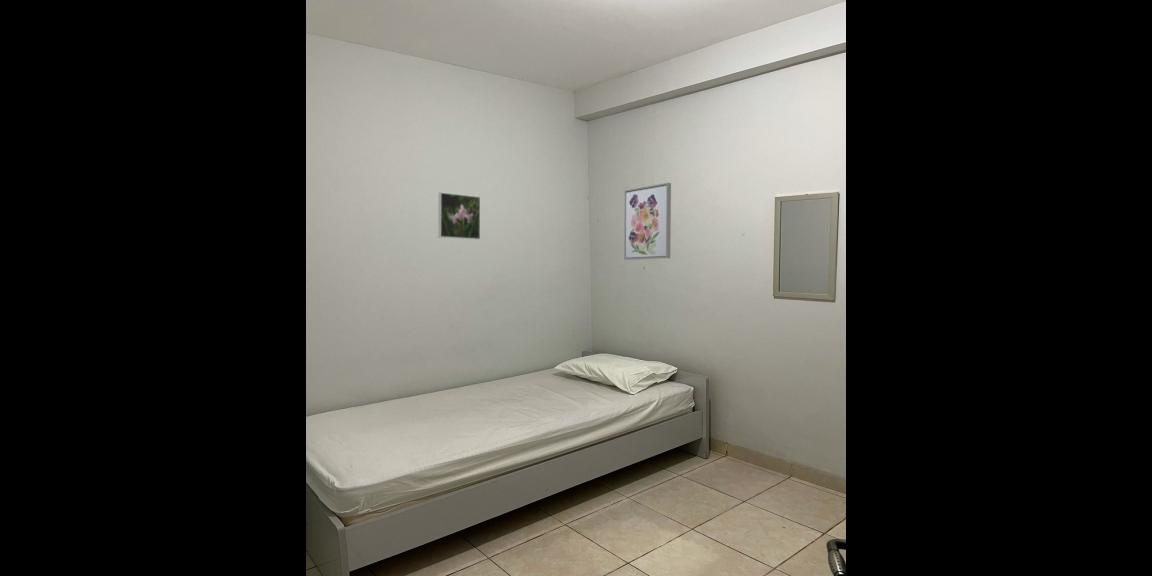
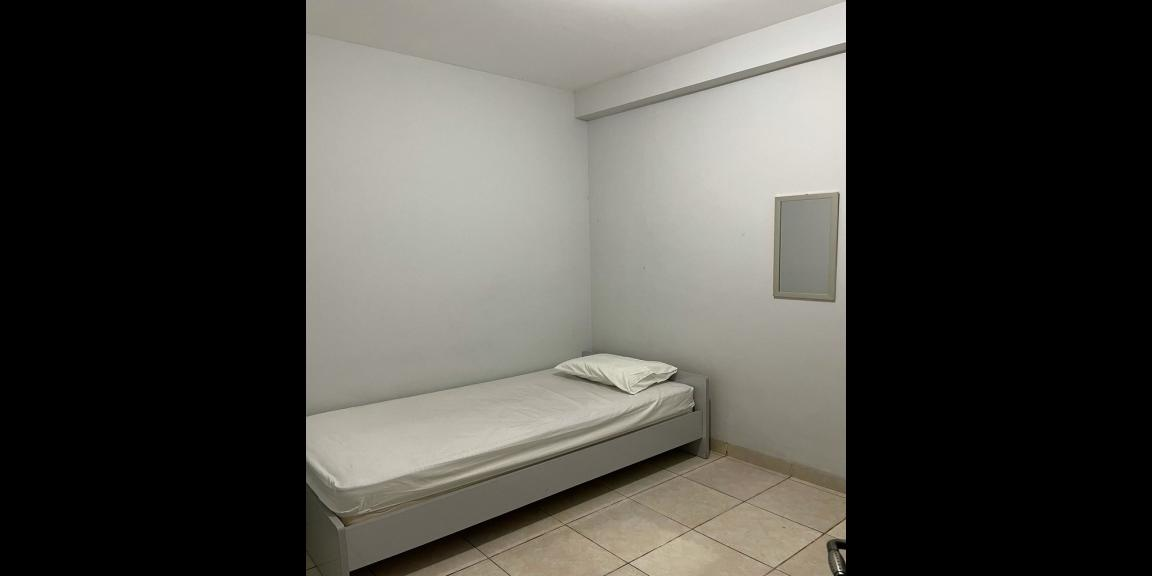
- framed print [438,191,481,241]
- wall art [623,182,672,261]
